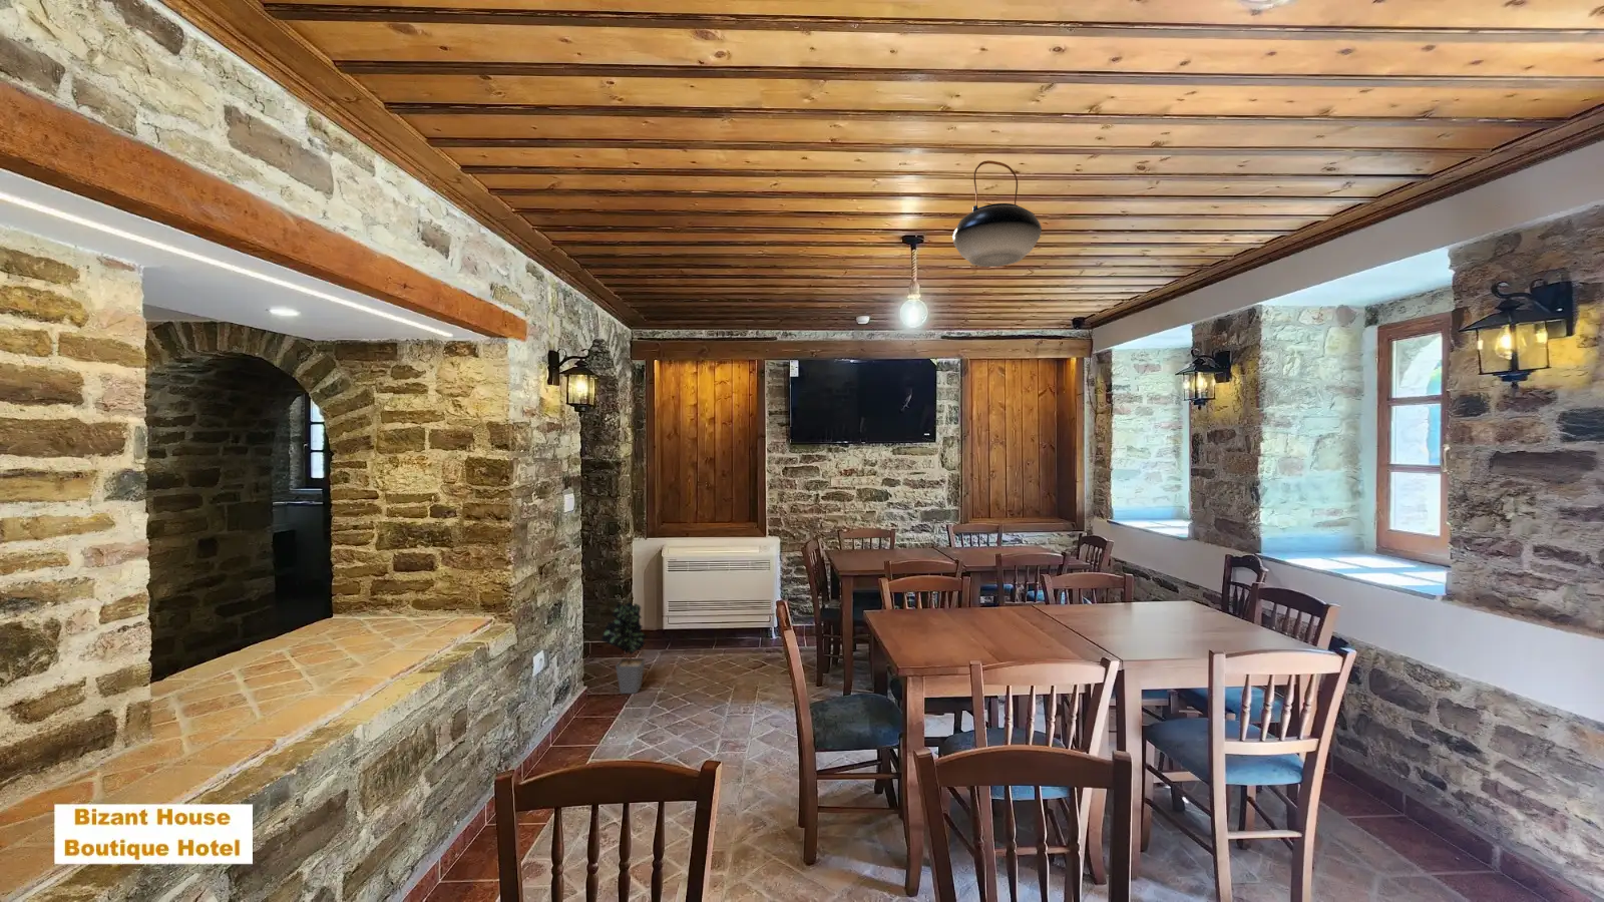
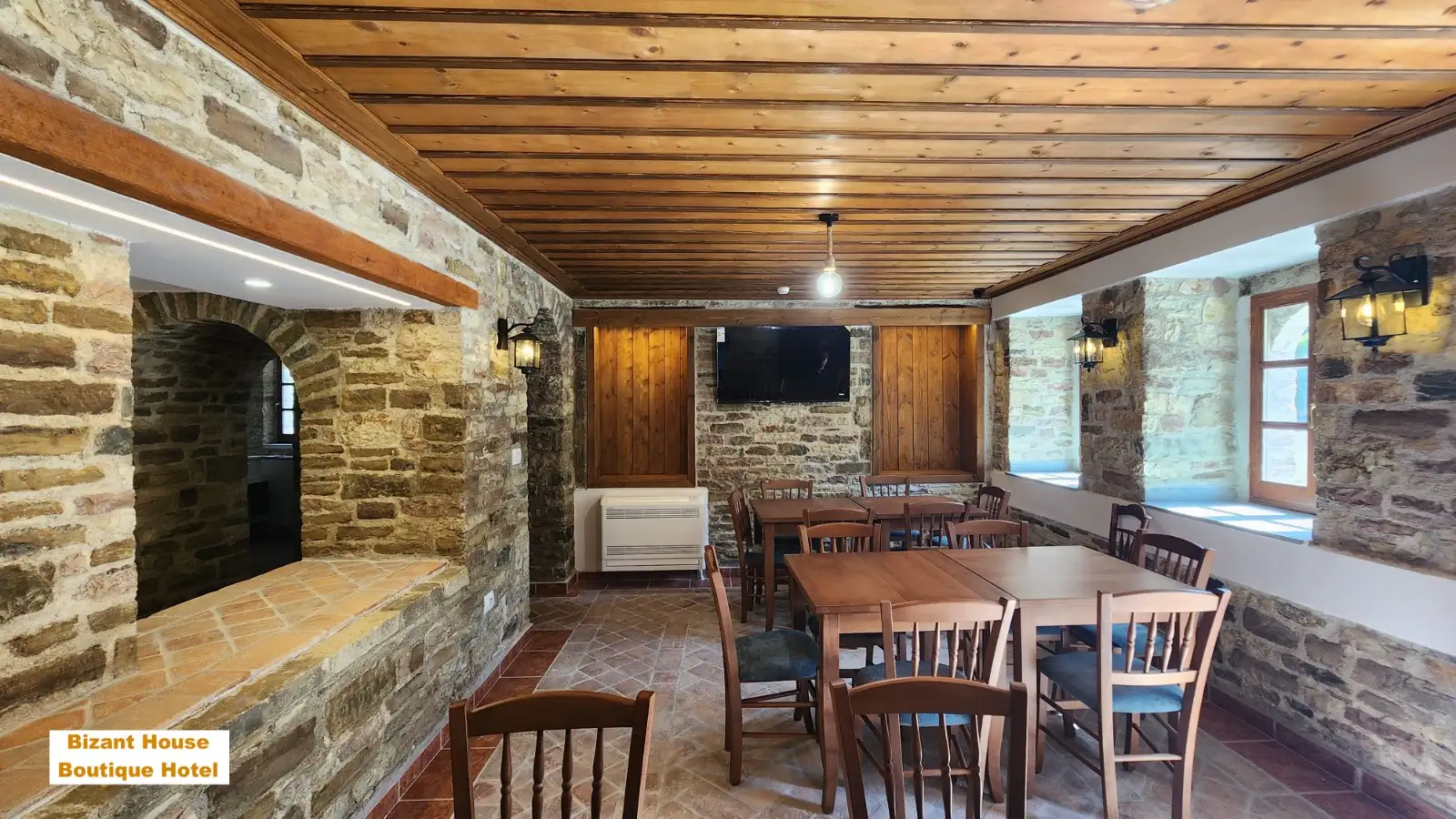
- potted plant [599,600,648,695]
- pendant light [952,160,1042,268]
